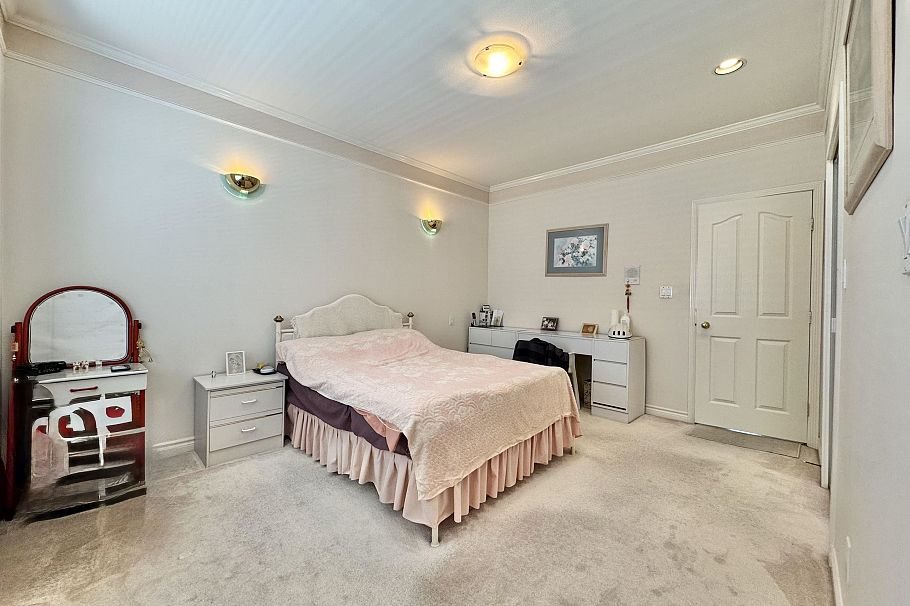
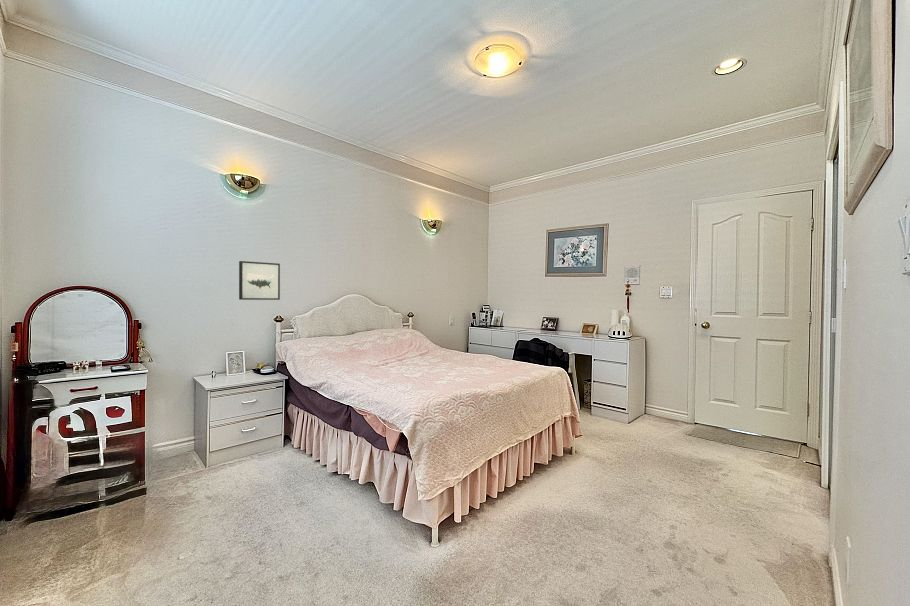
+ wall art [238,260,281,301]
